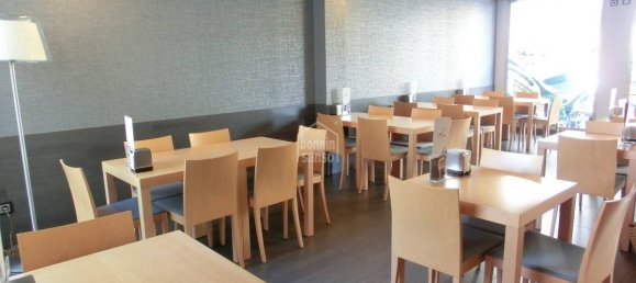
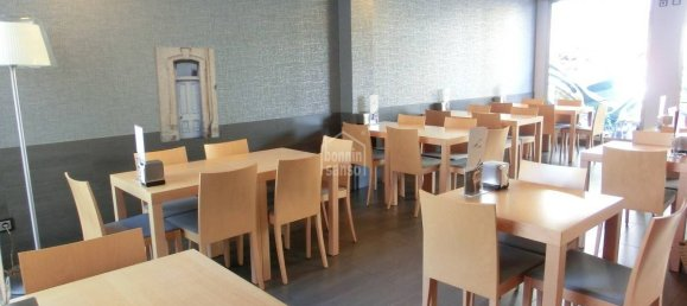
+ wall art [153,45,221,144]
